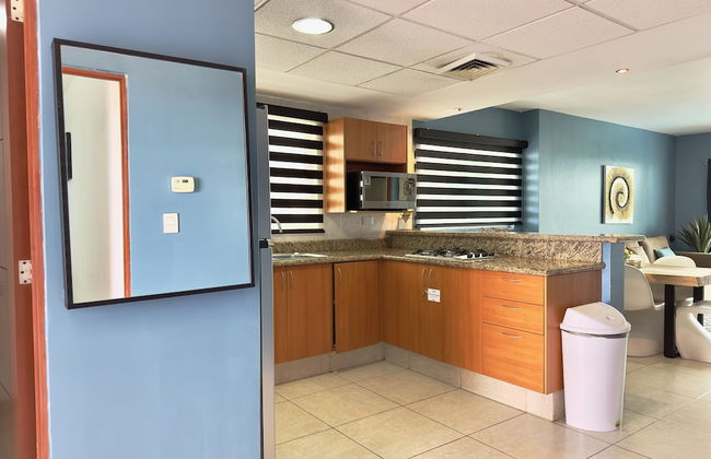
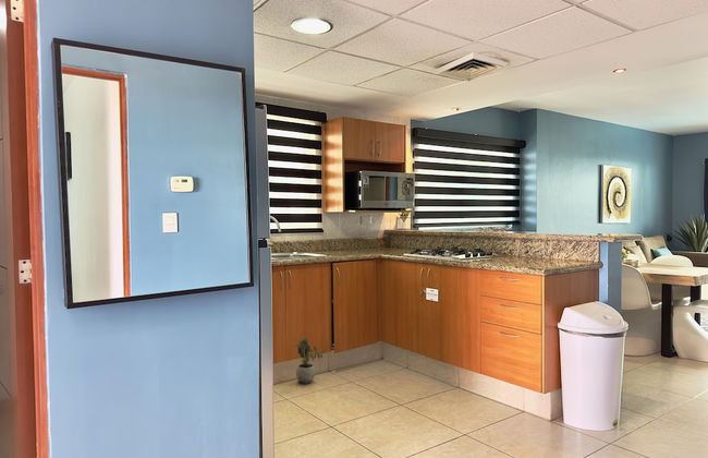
+ potted plant [294,337,327,385]
